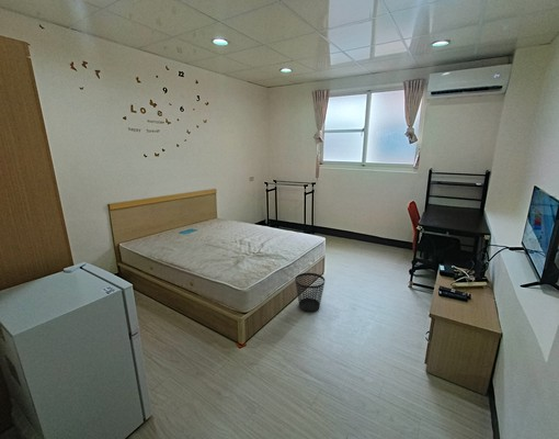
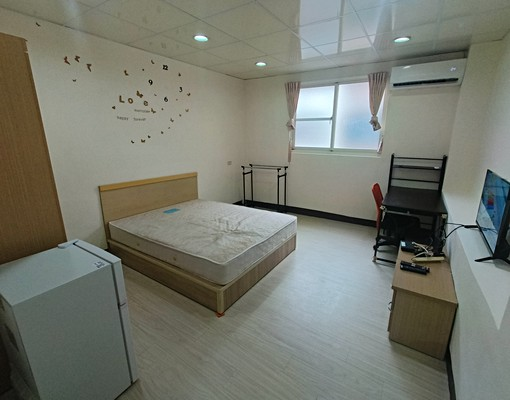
- wastebasket [294,272,326,313]
